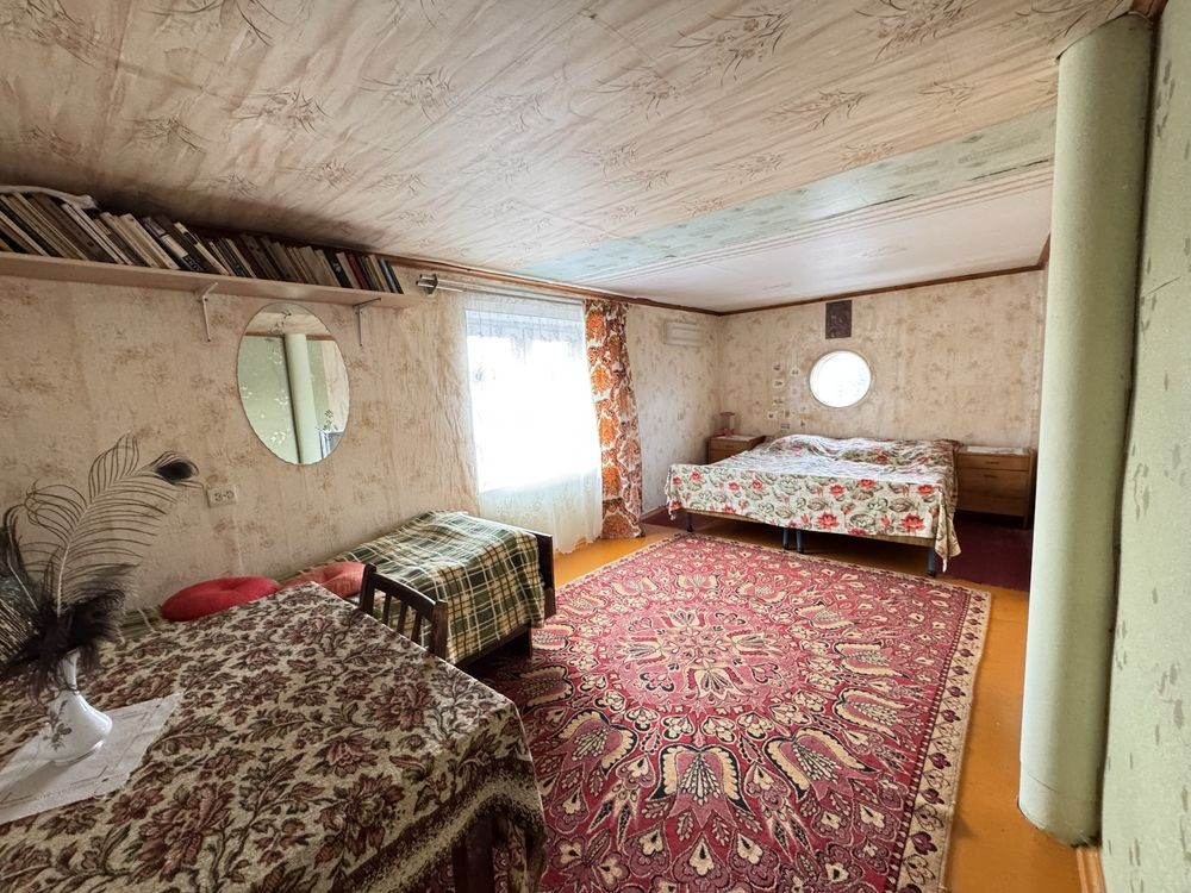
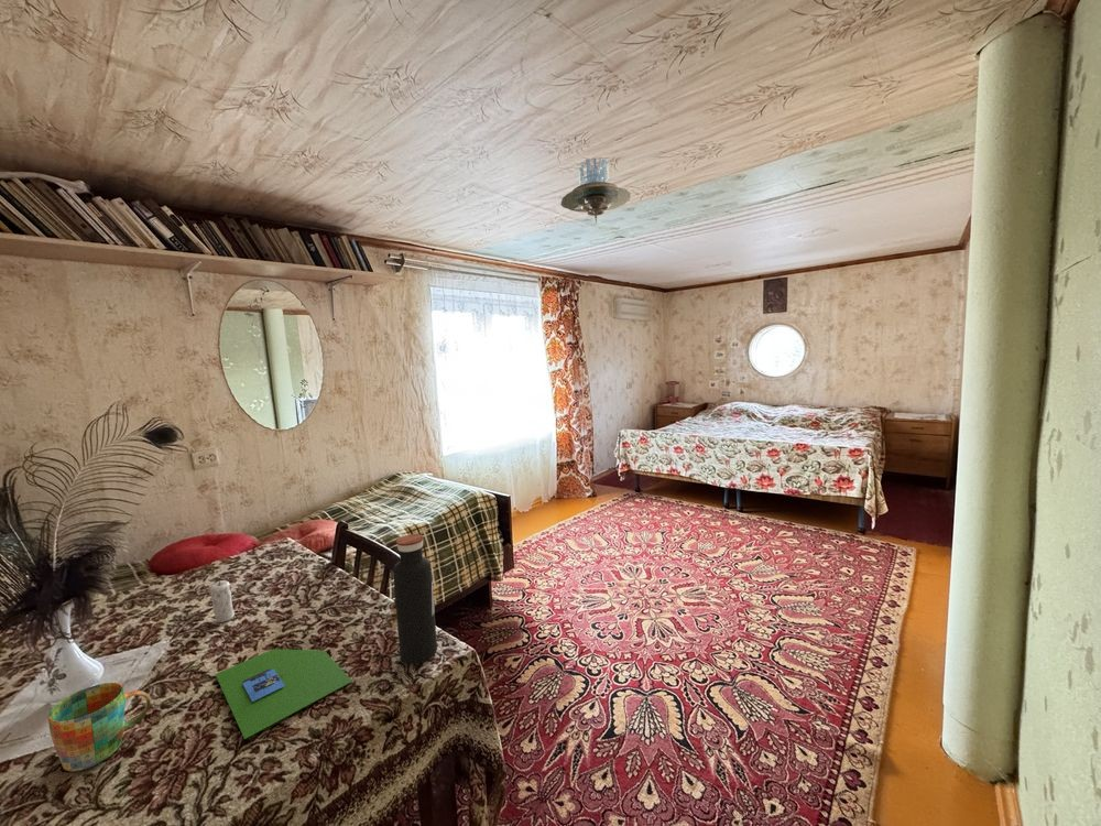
+ water bottle [392,533,438,665]
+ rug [215,648,353,740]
+ ceiling lamp [560,156,631,224]
+ mug [47,682,152,772]
+ candle [208,576,236,623]
